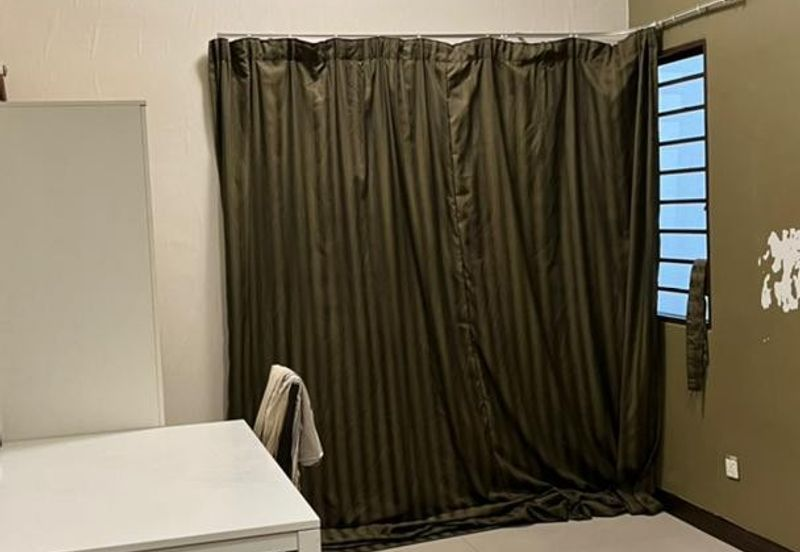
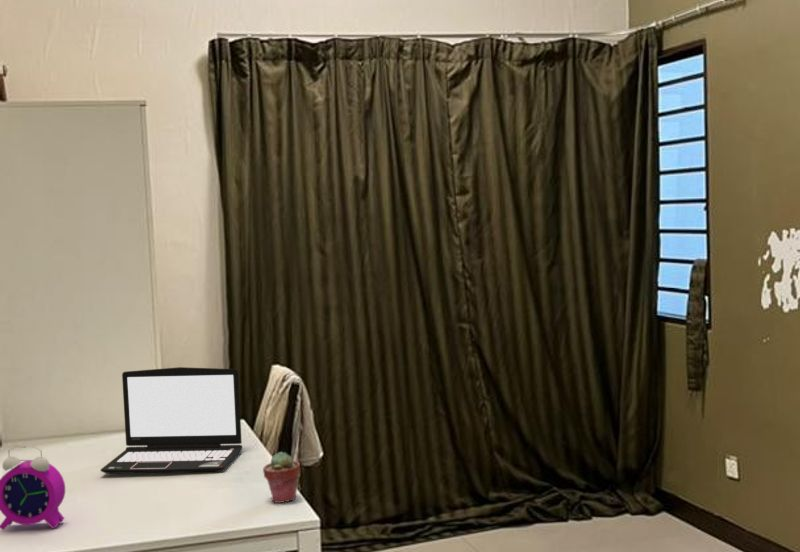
+ alarm clock [0,445,66,531]
+ potted succulent [262,451,301,504]
+ laptop [100,366,243,475]
